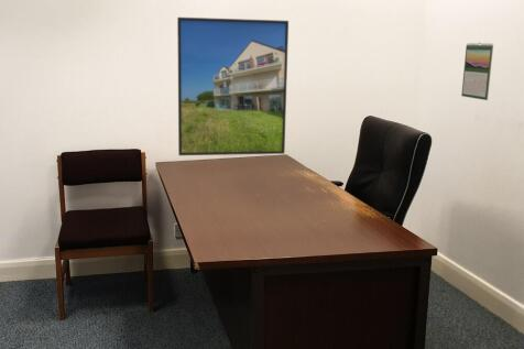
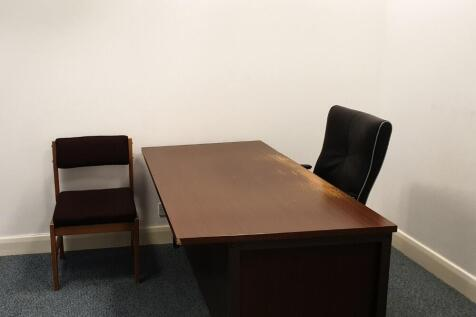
- calendar [460,42,494,101]
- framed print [176,17,290,156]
